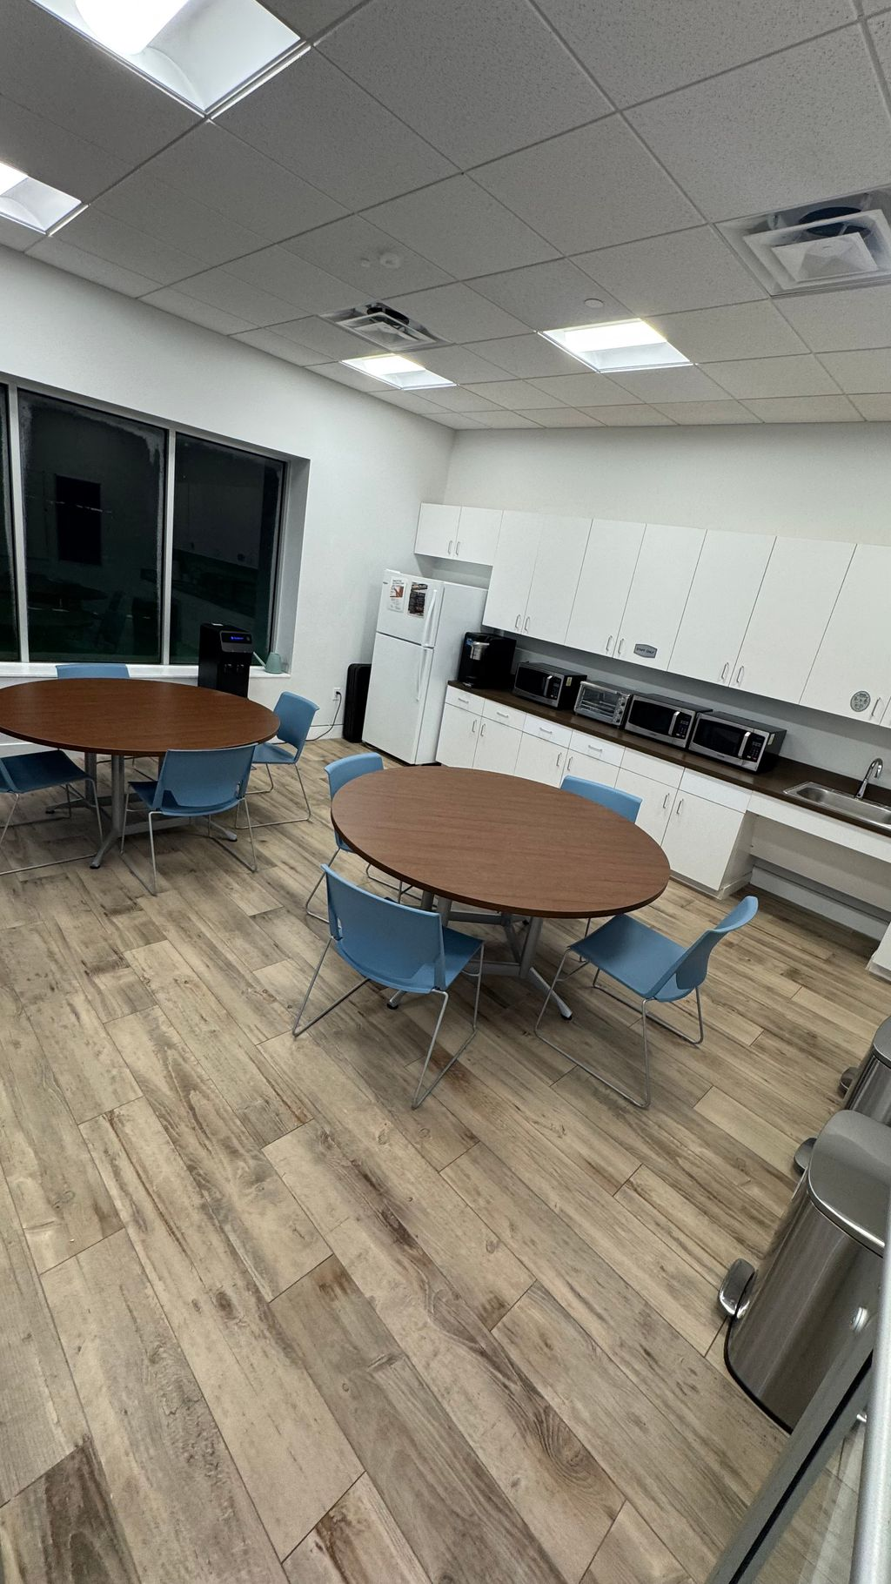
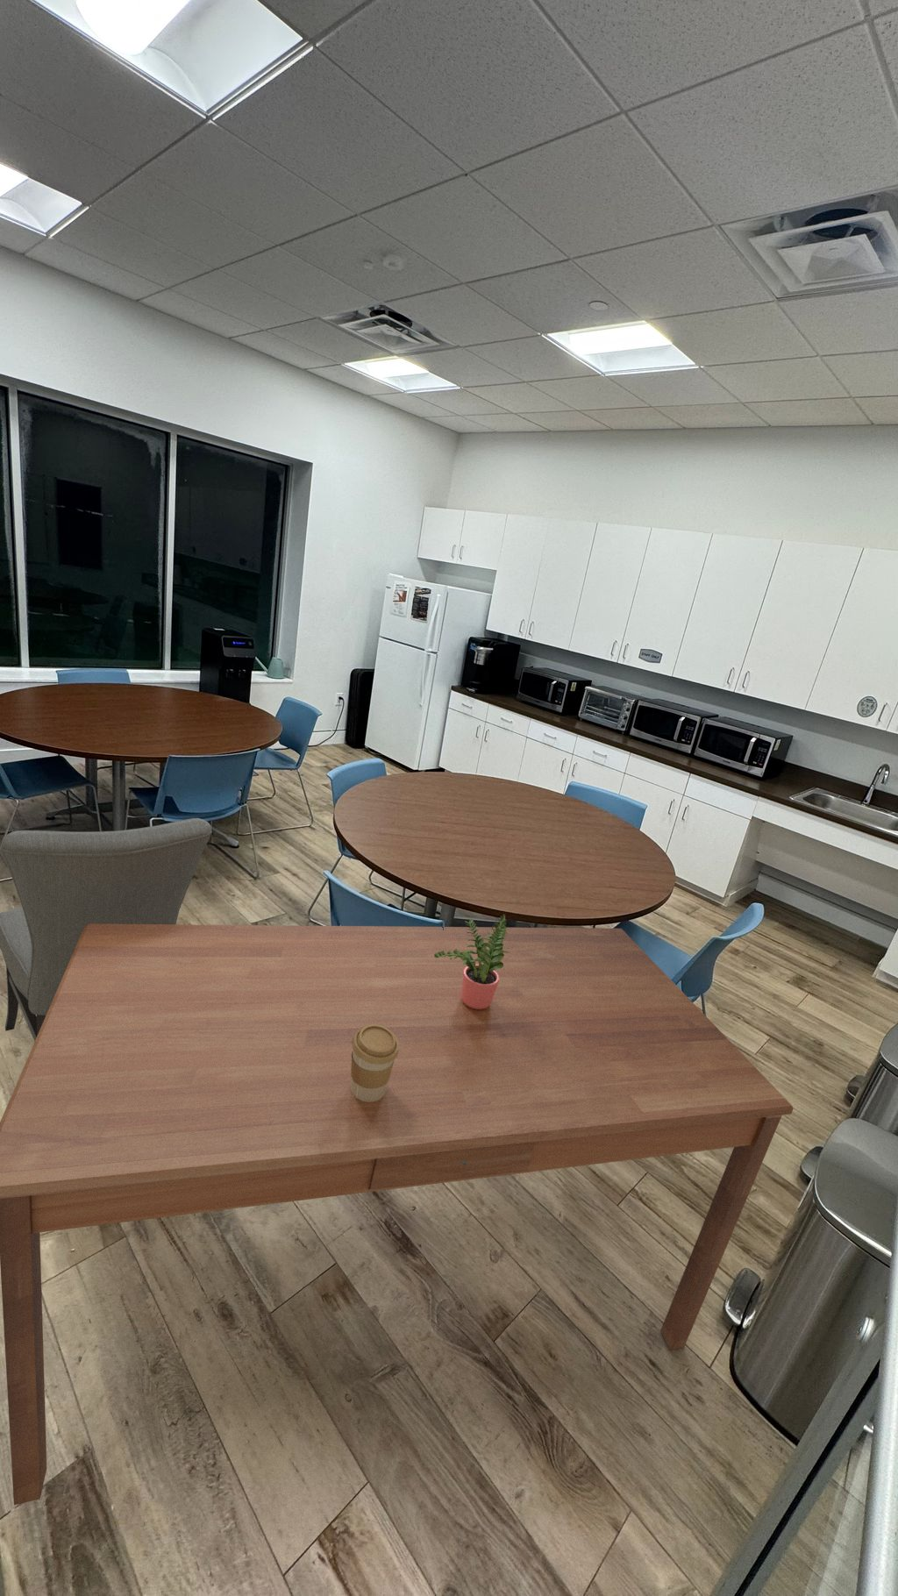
+ chair [0,818,213,1041]
+ coffee cup [351,1024,399,1103]
+ potted plant [434,914,510,1010]
+ dining table [0,923,795,1506]
